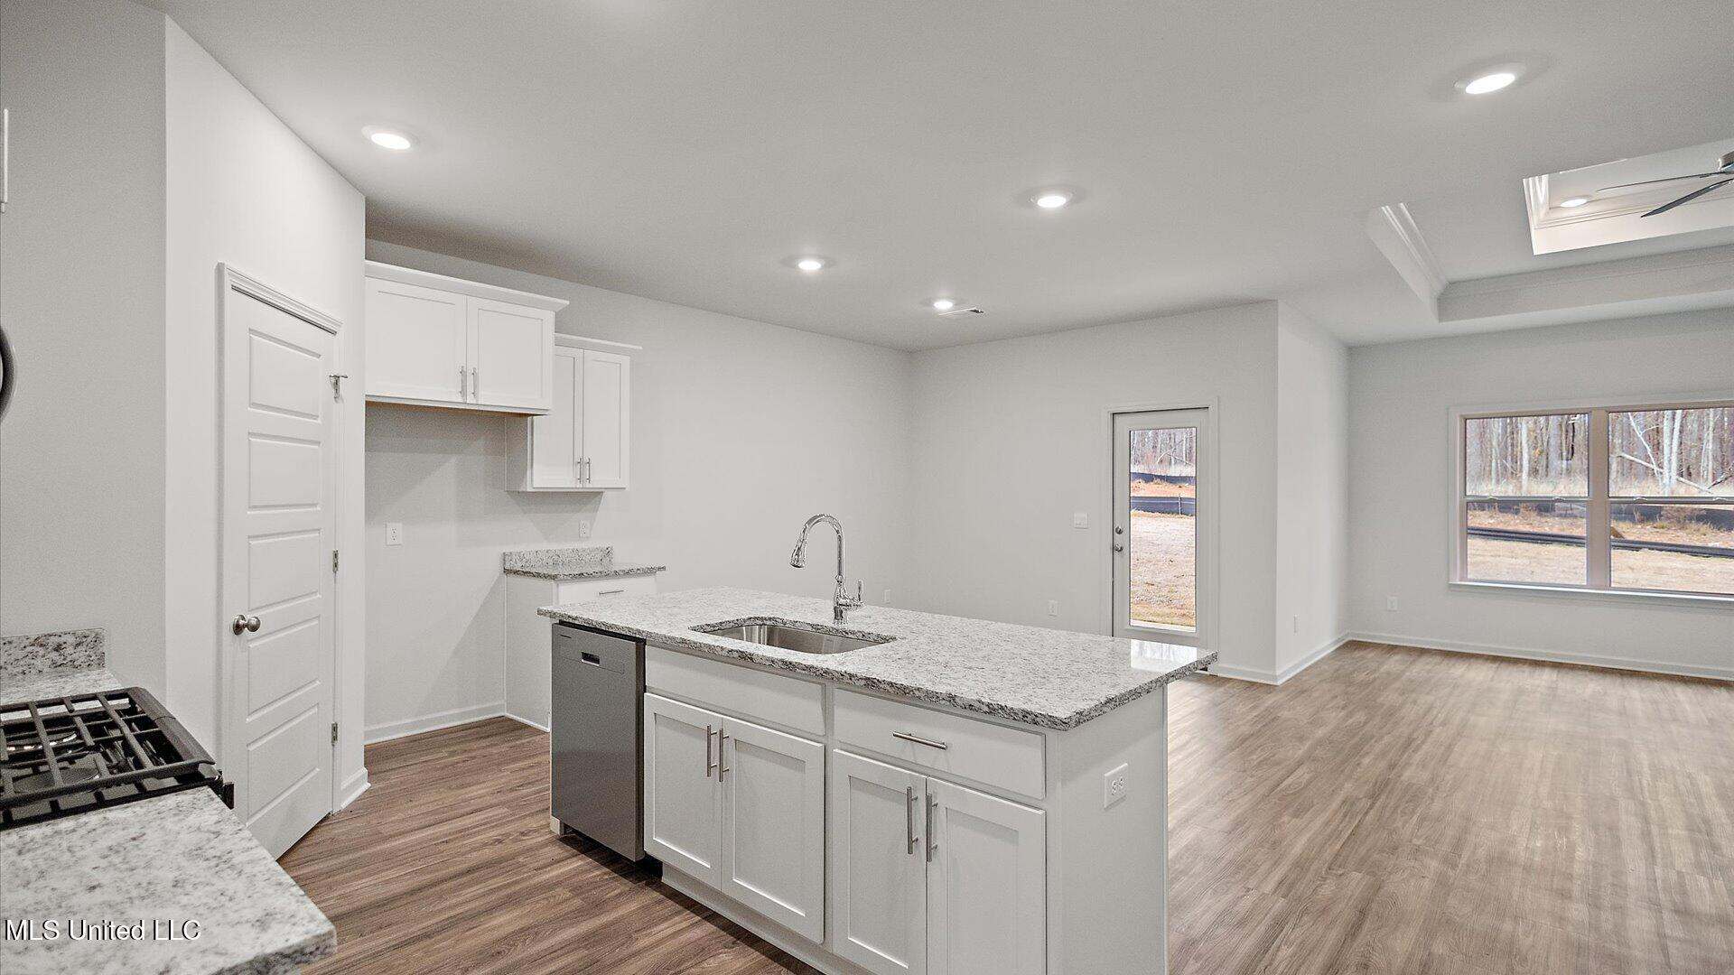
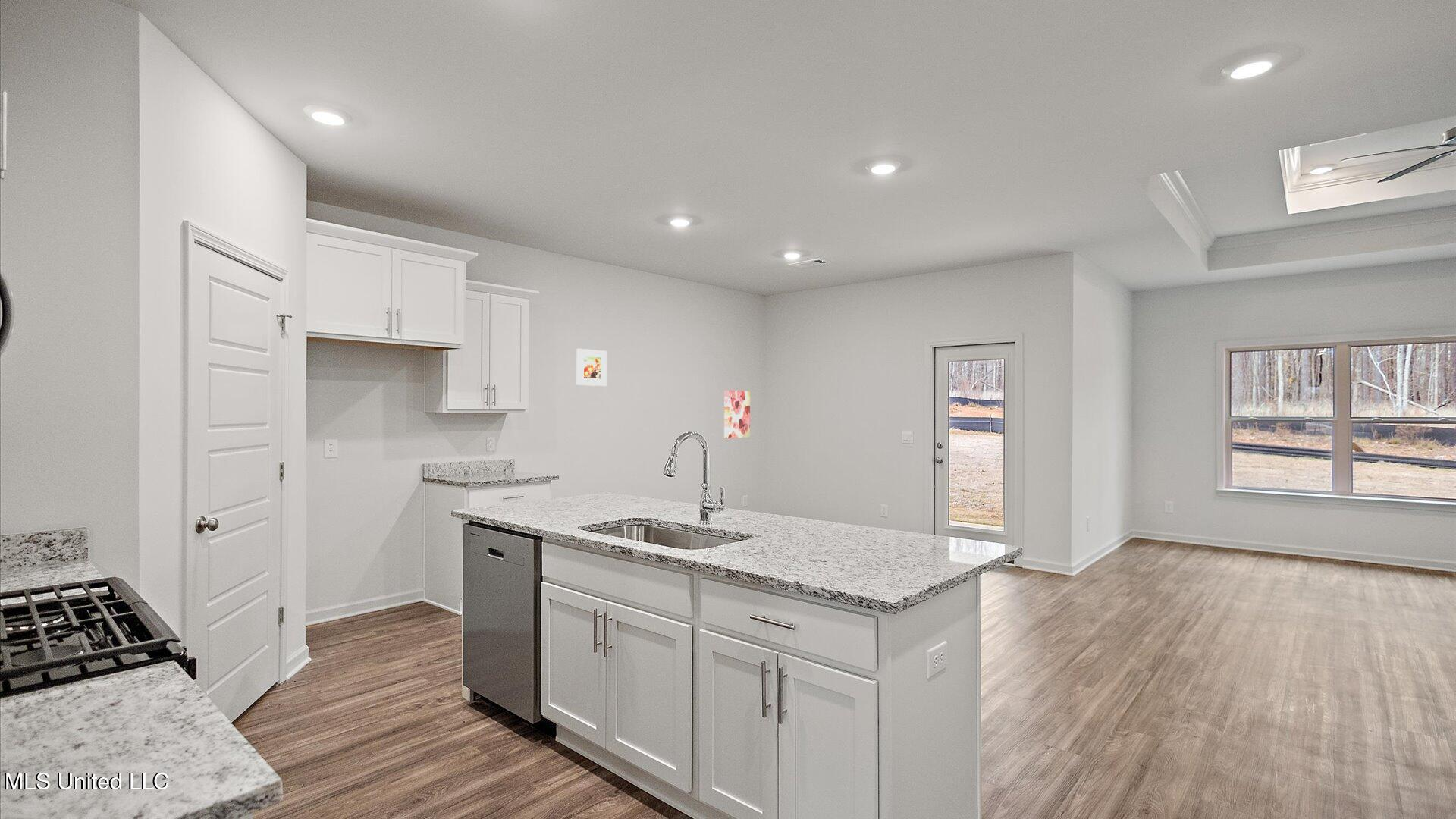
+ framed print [576,348,607,387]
+ wall art [723,390,751,439]
